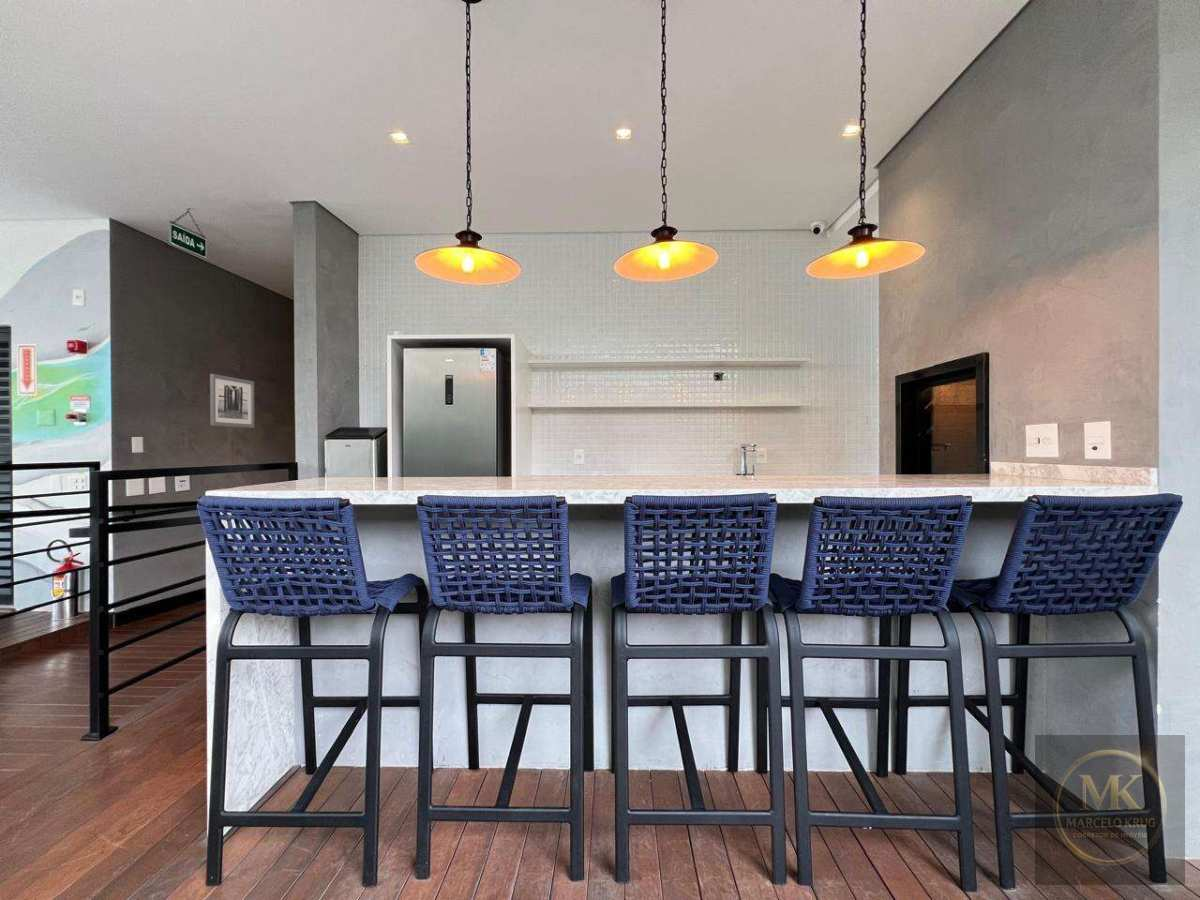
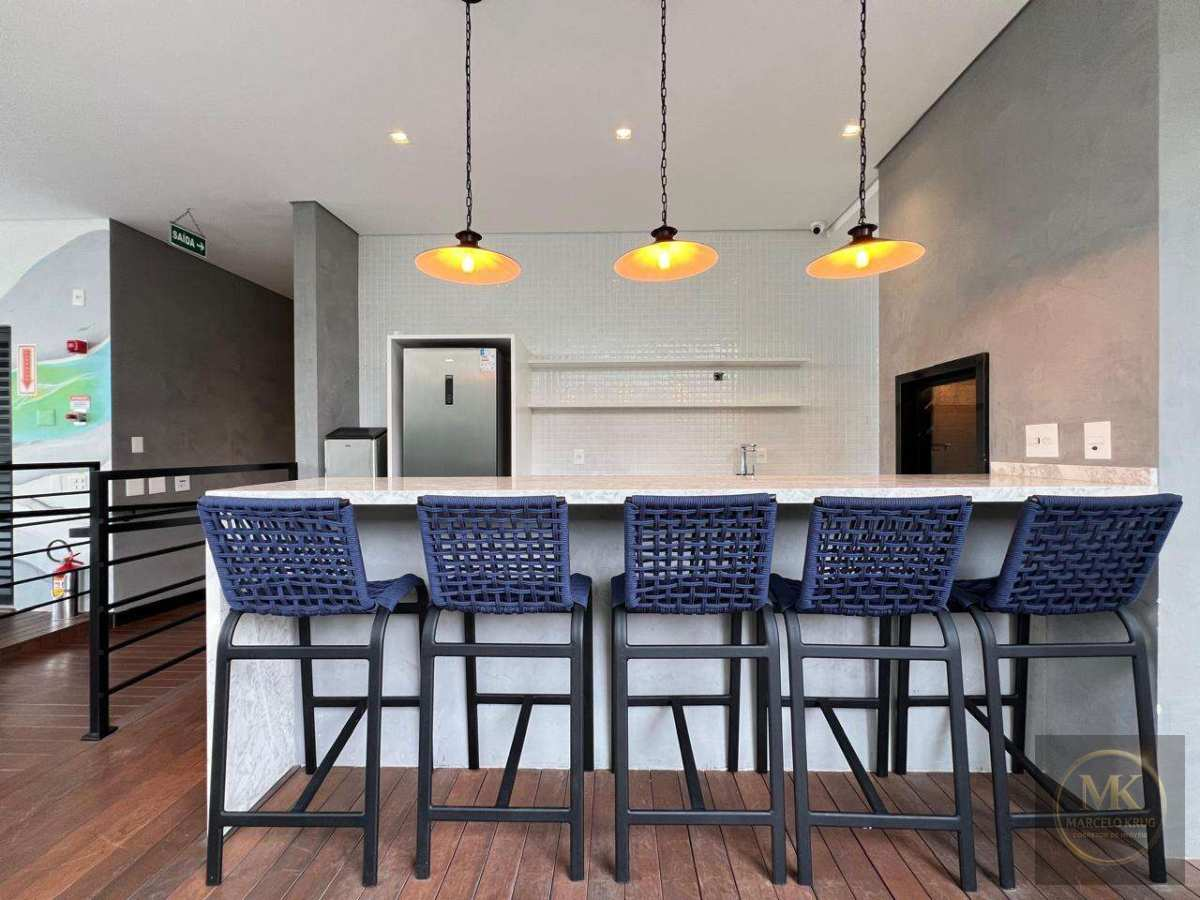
- wall art [209,373,255,429]
